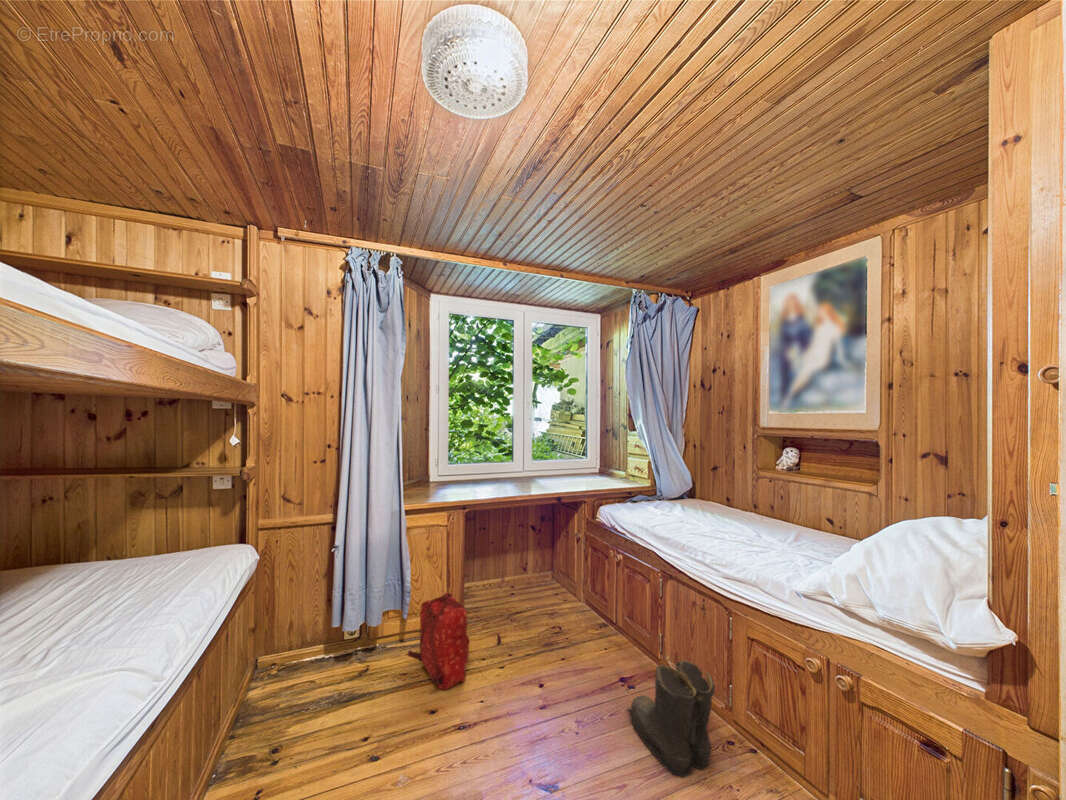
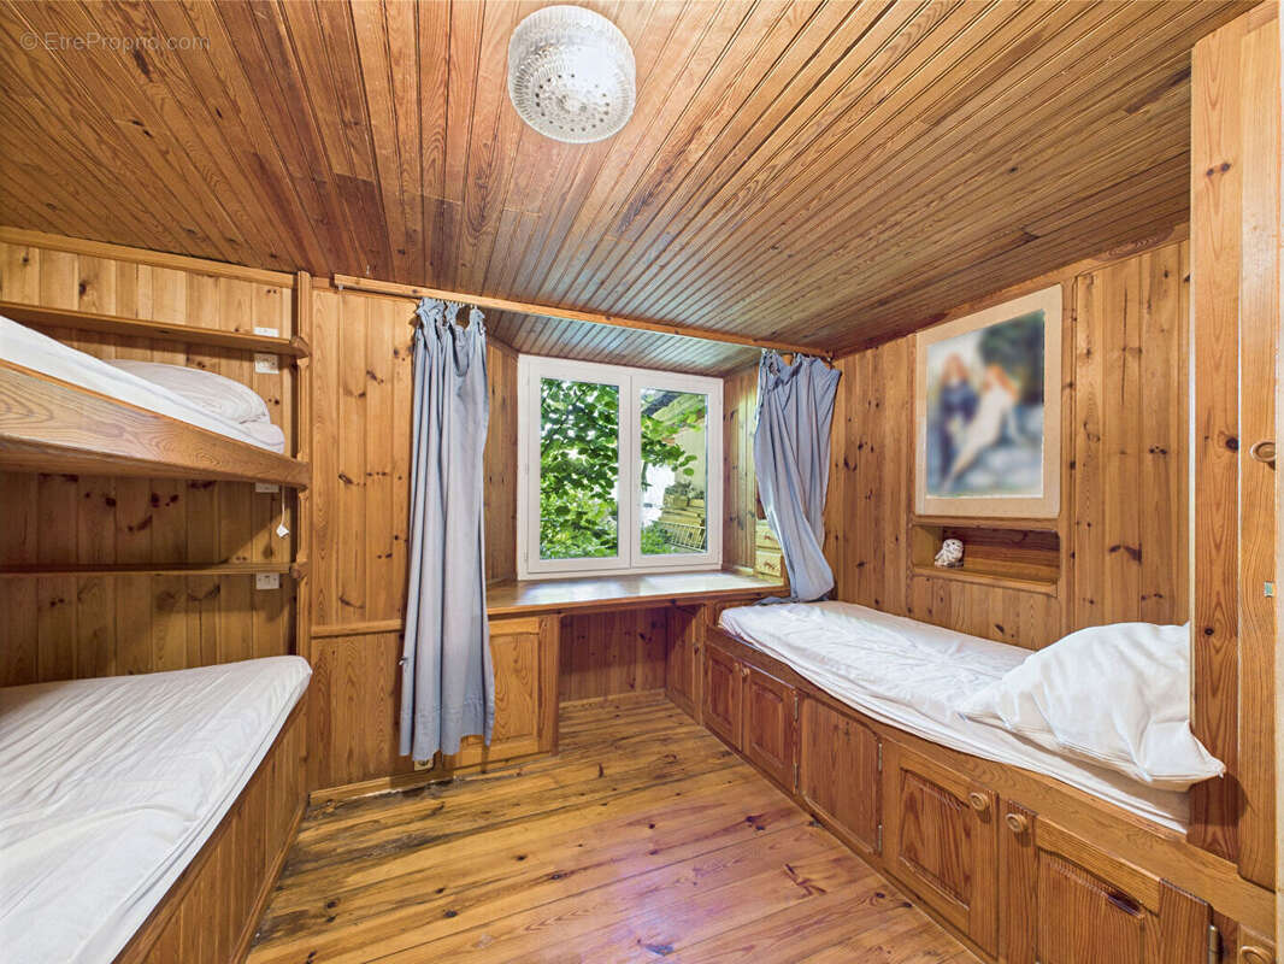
- backpack [406,592,471,691]
- boots [625,659,716,778]
